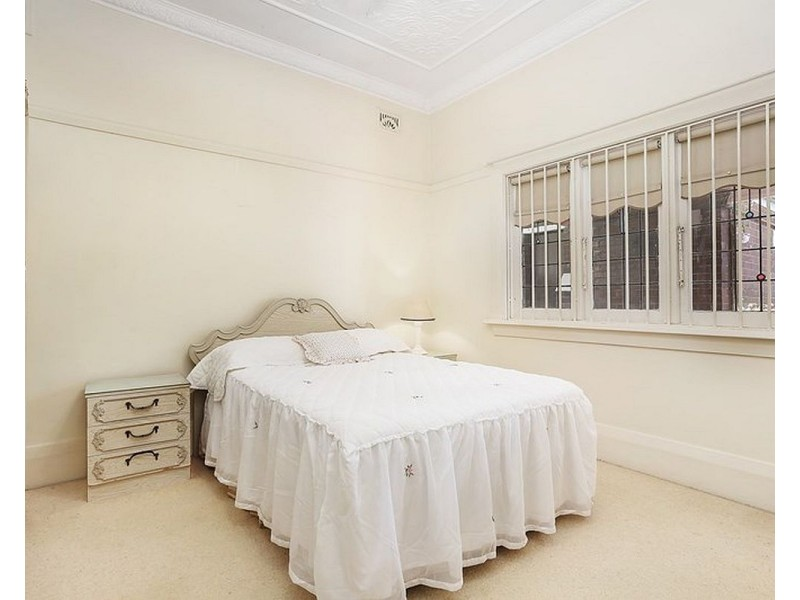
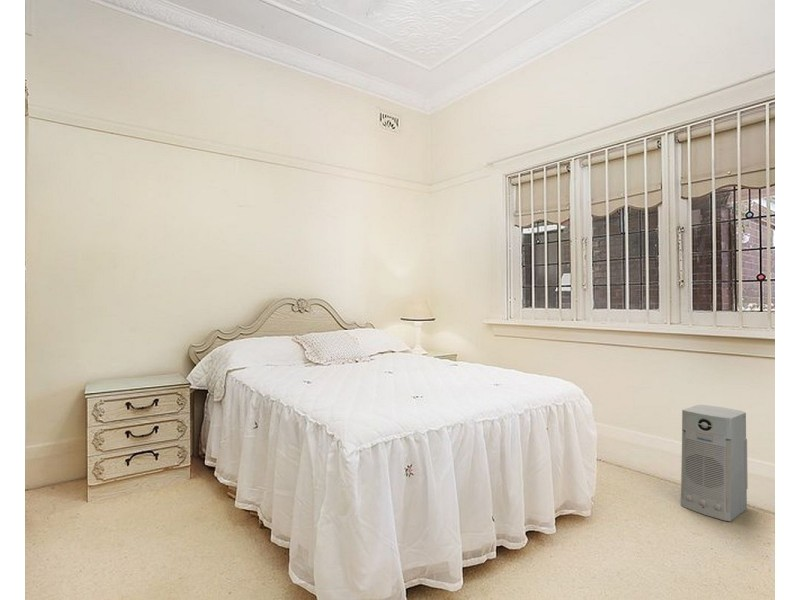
+ air purifier [680,404,749,522]
